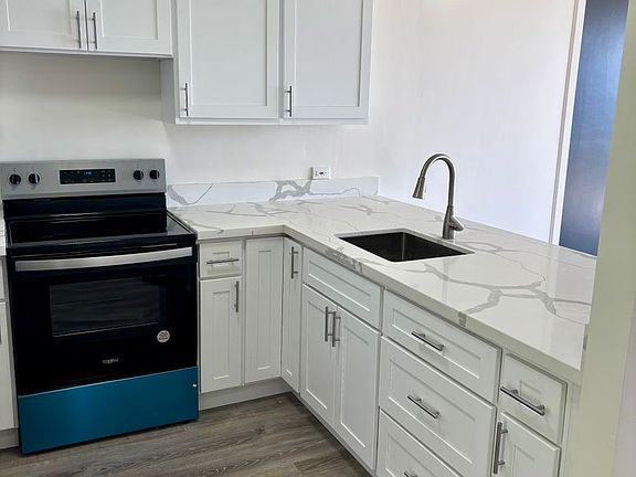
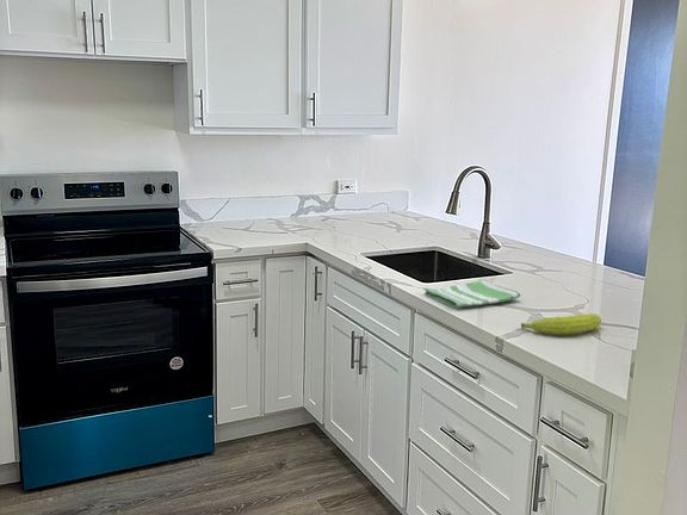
+ dish towel [422,280,522,309]
+ fruit [520,312,602,336]
